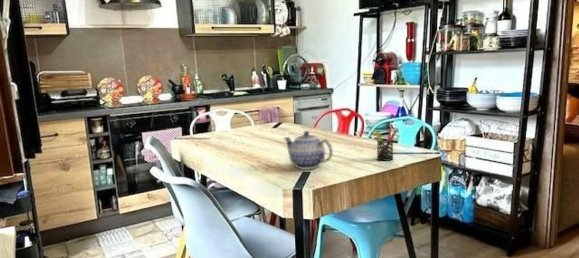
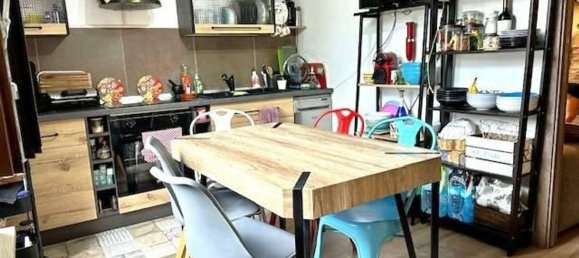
- teapot [283,130,334,171]
- pen holder [374,124,399,162]
